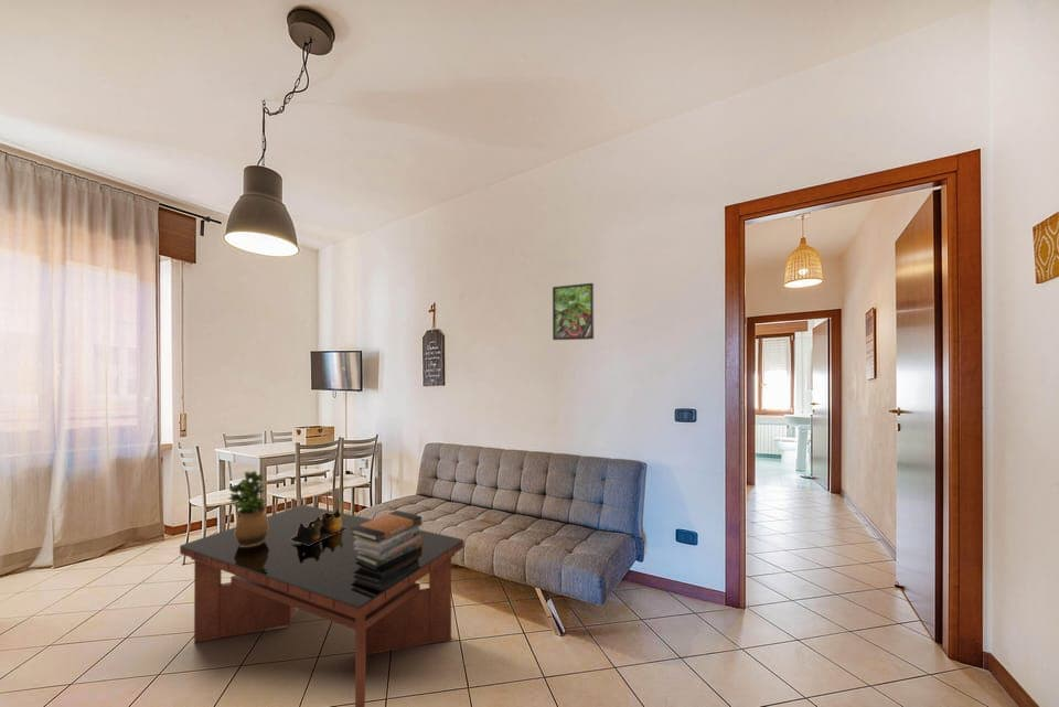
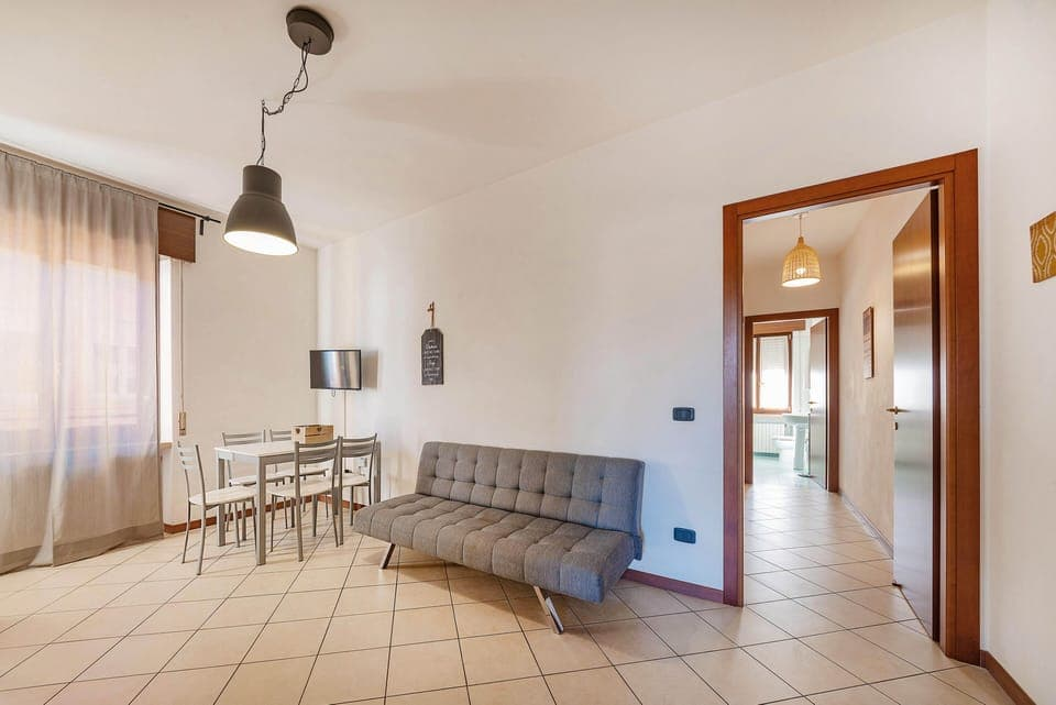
- potted plant [226,470,269,547]
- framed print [552,282,595,341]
- book stack [351,510,424,567]
- coffee table [179,504,464,707]
- decorative bowl [291,508,347,545]
